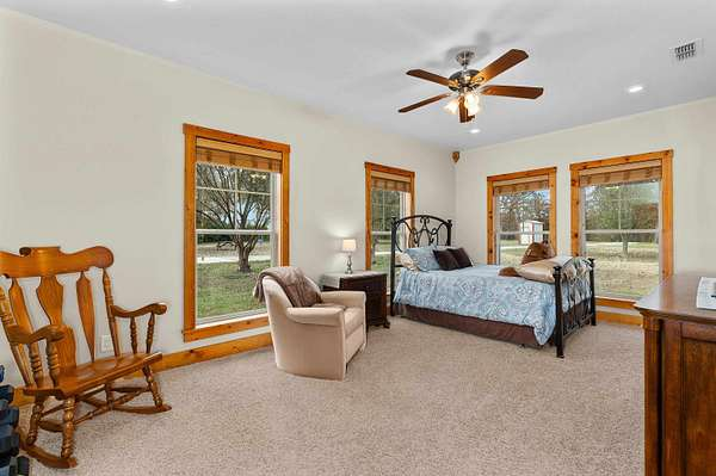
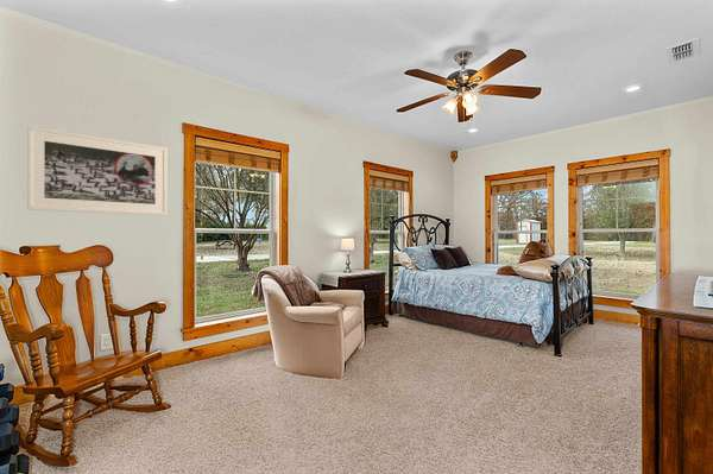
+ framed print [26,125,168,216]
